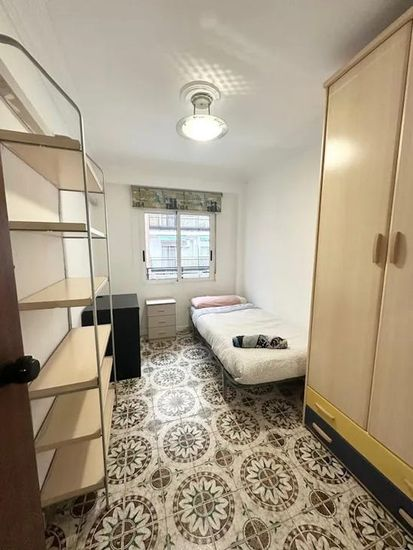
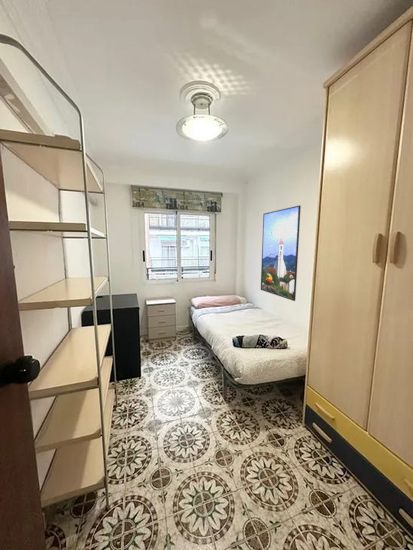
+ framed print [260,205,302,302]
